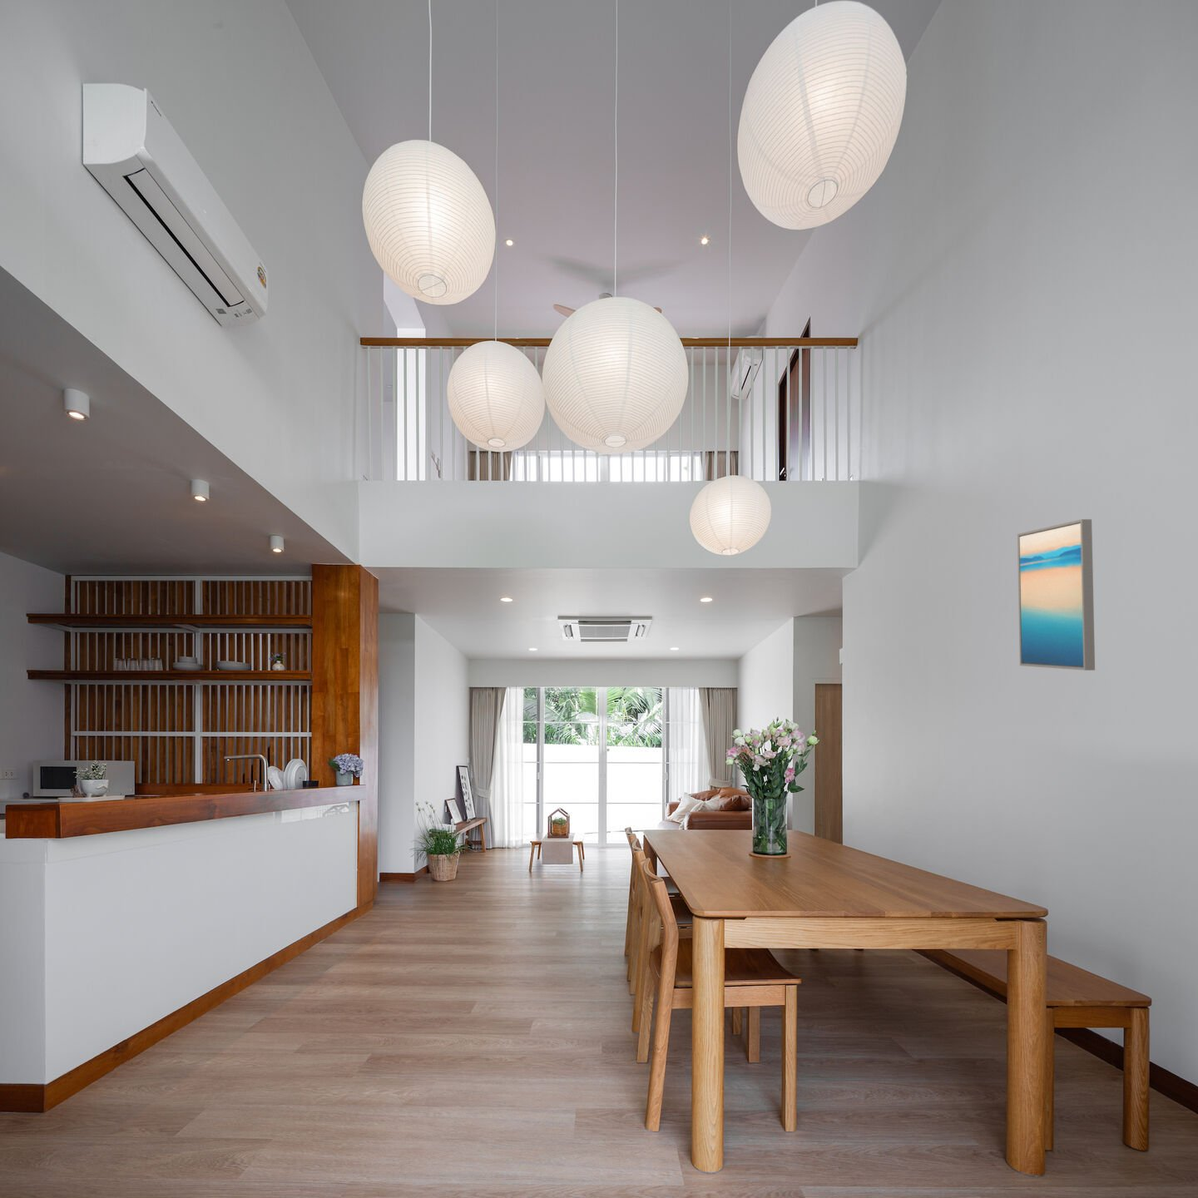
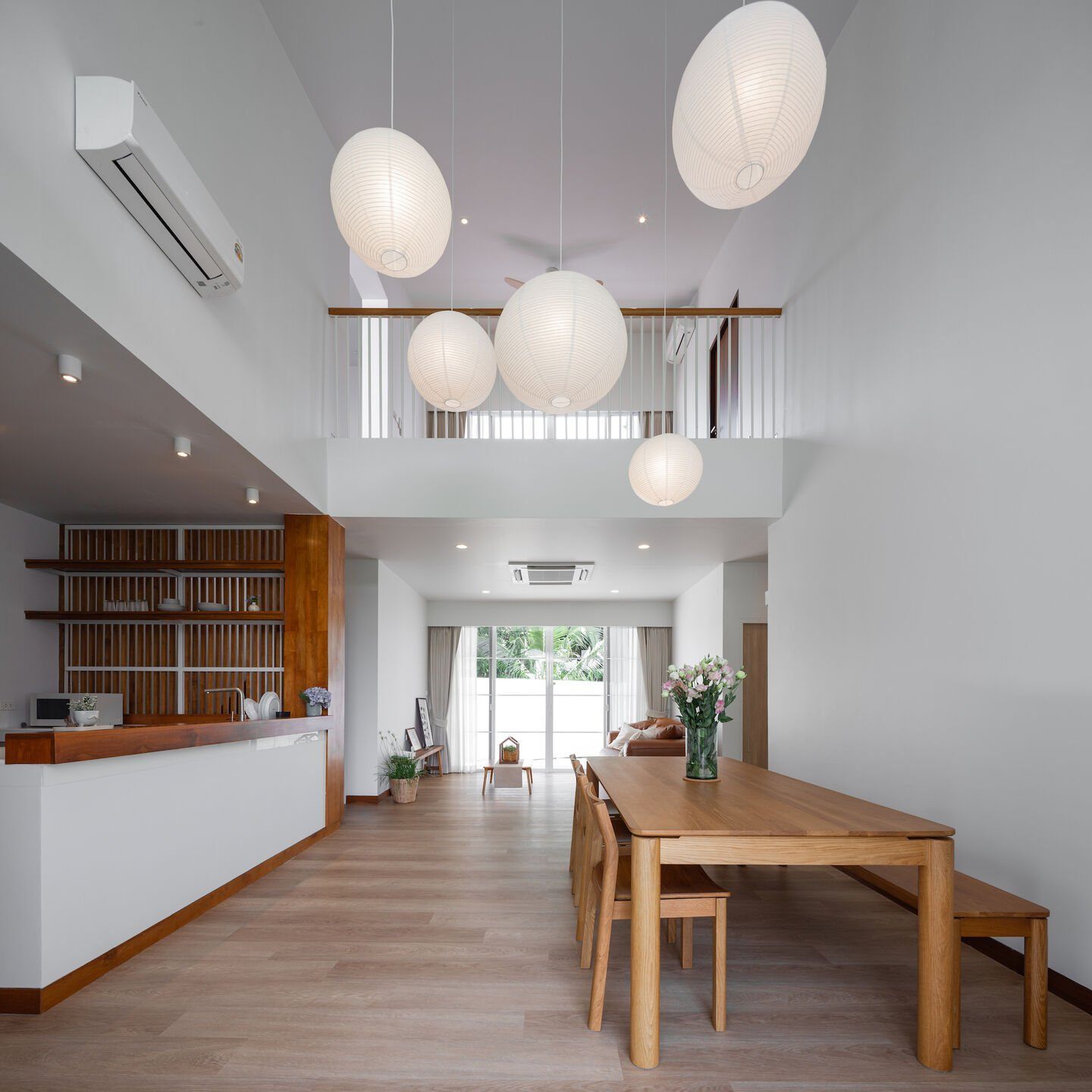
- wall art [1017,518,1096,671]
